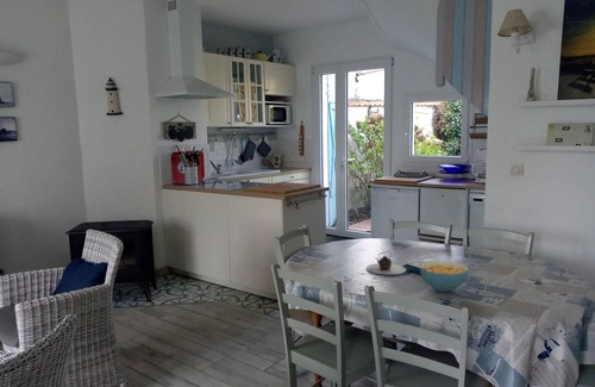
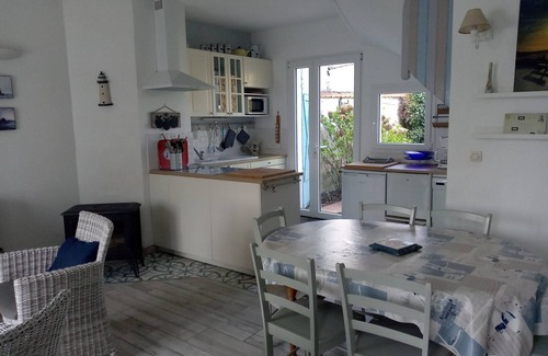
- cereal bowl [419,260,470,293]
- teapot [365,251,407,276]
